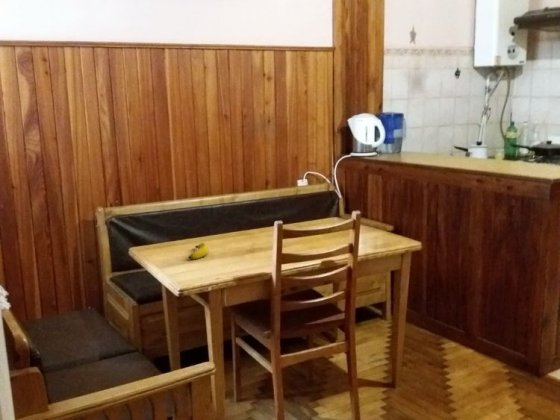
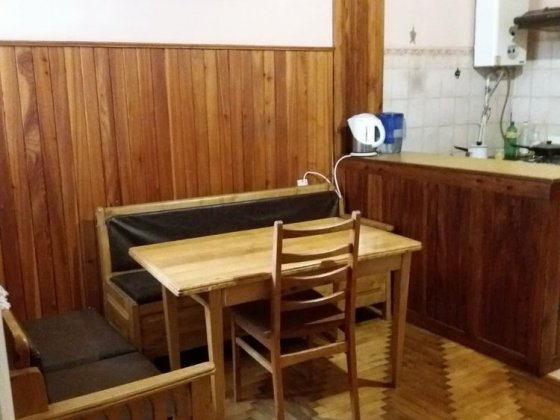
- banana [187,242,210,260]
